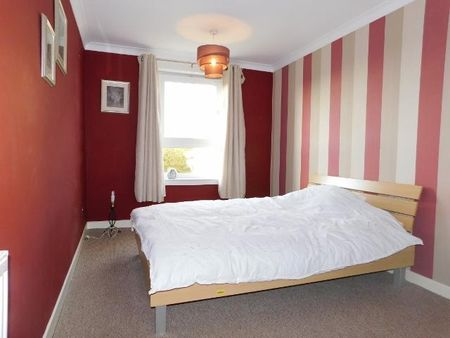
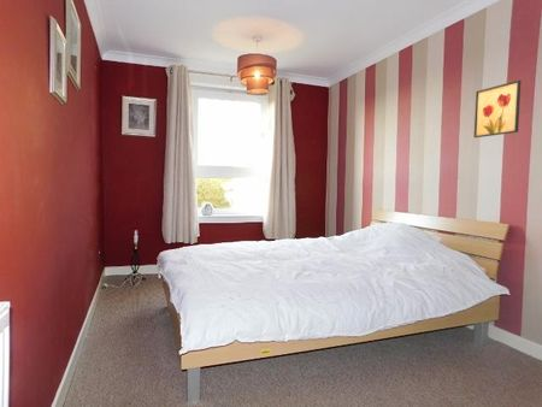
+ wall art [473,79,522,138]
